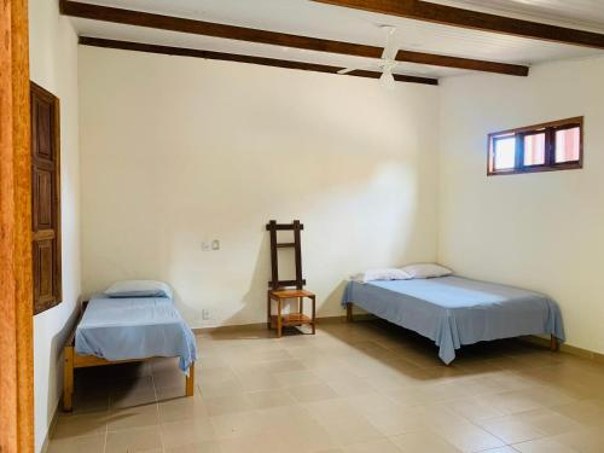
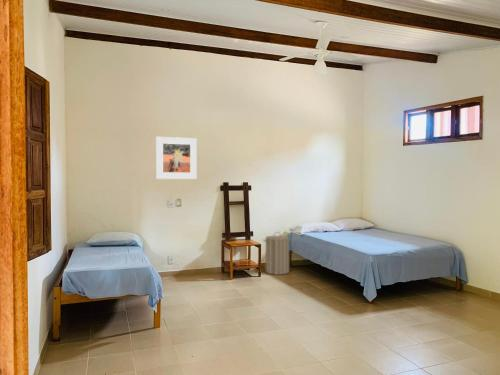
+ laundry hamper [263,231,292,276]
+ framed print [155,136,198,180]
